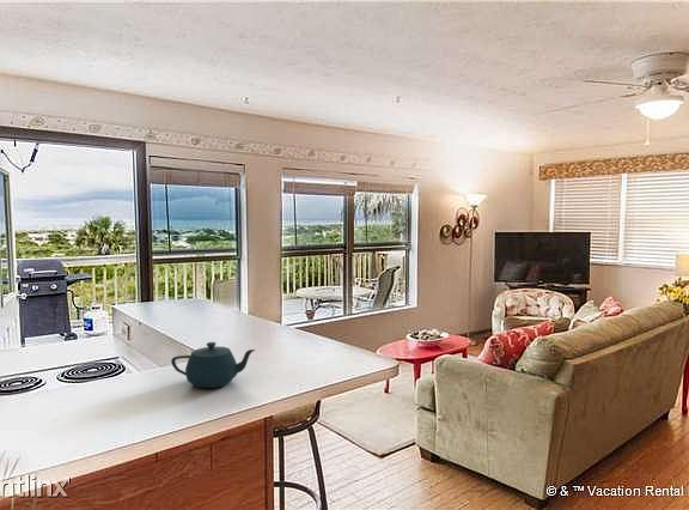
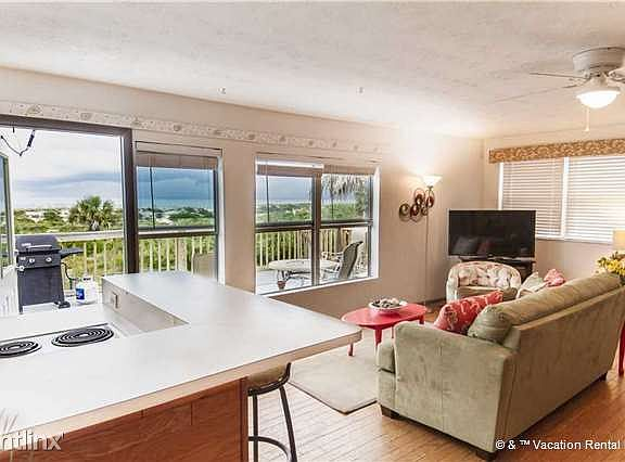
- teapot [170,341,256,389]
